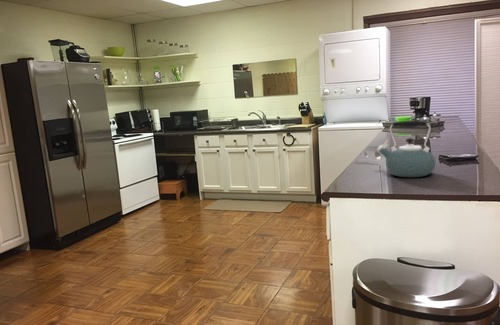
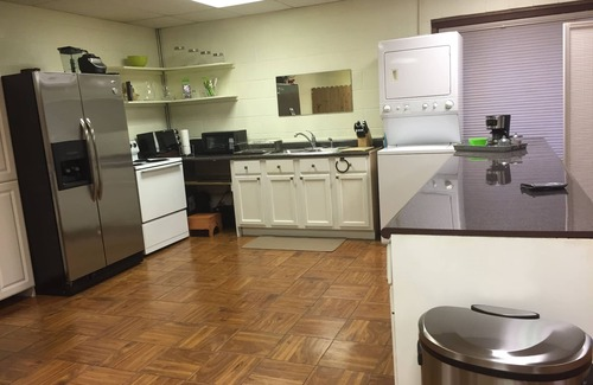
- kettle [376,119,437,178]
